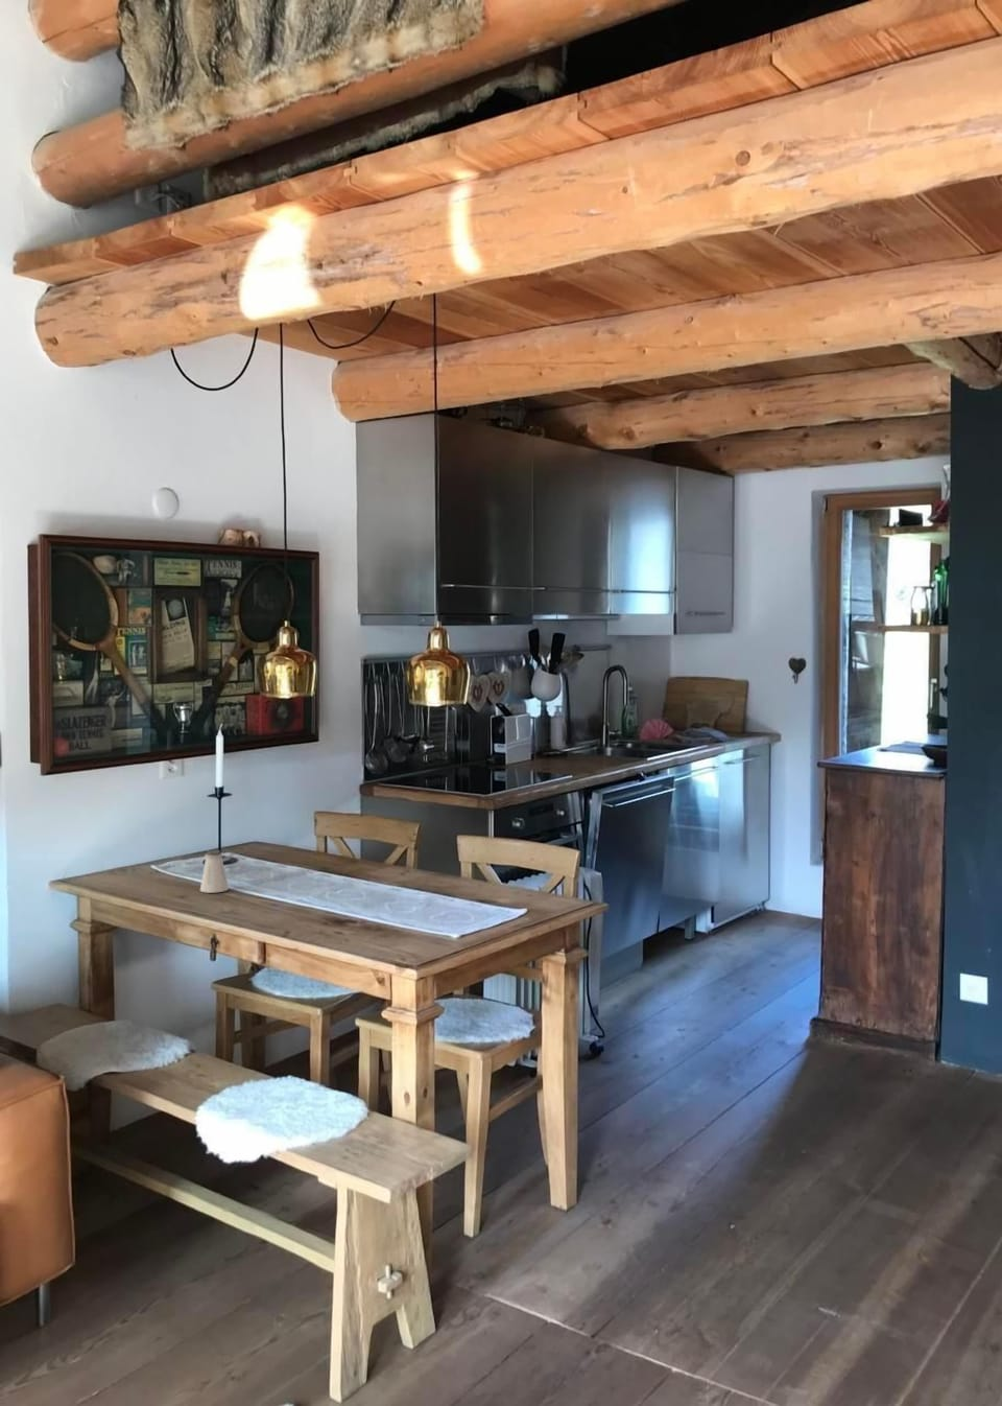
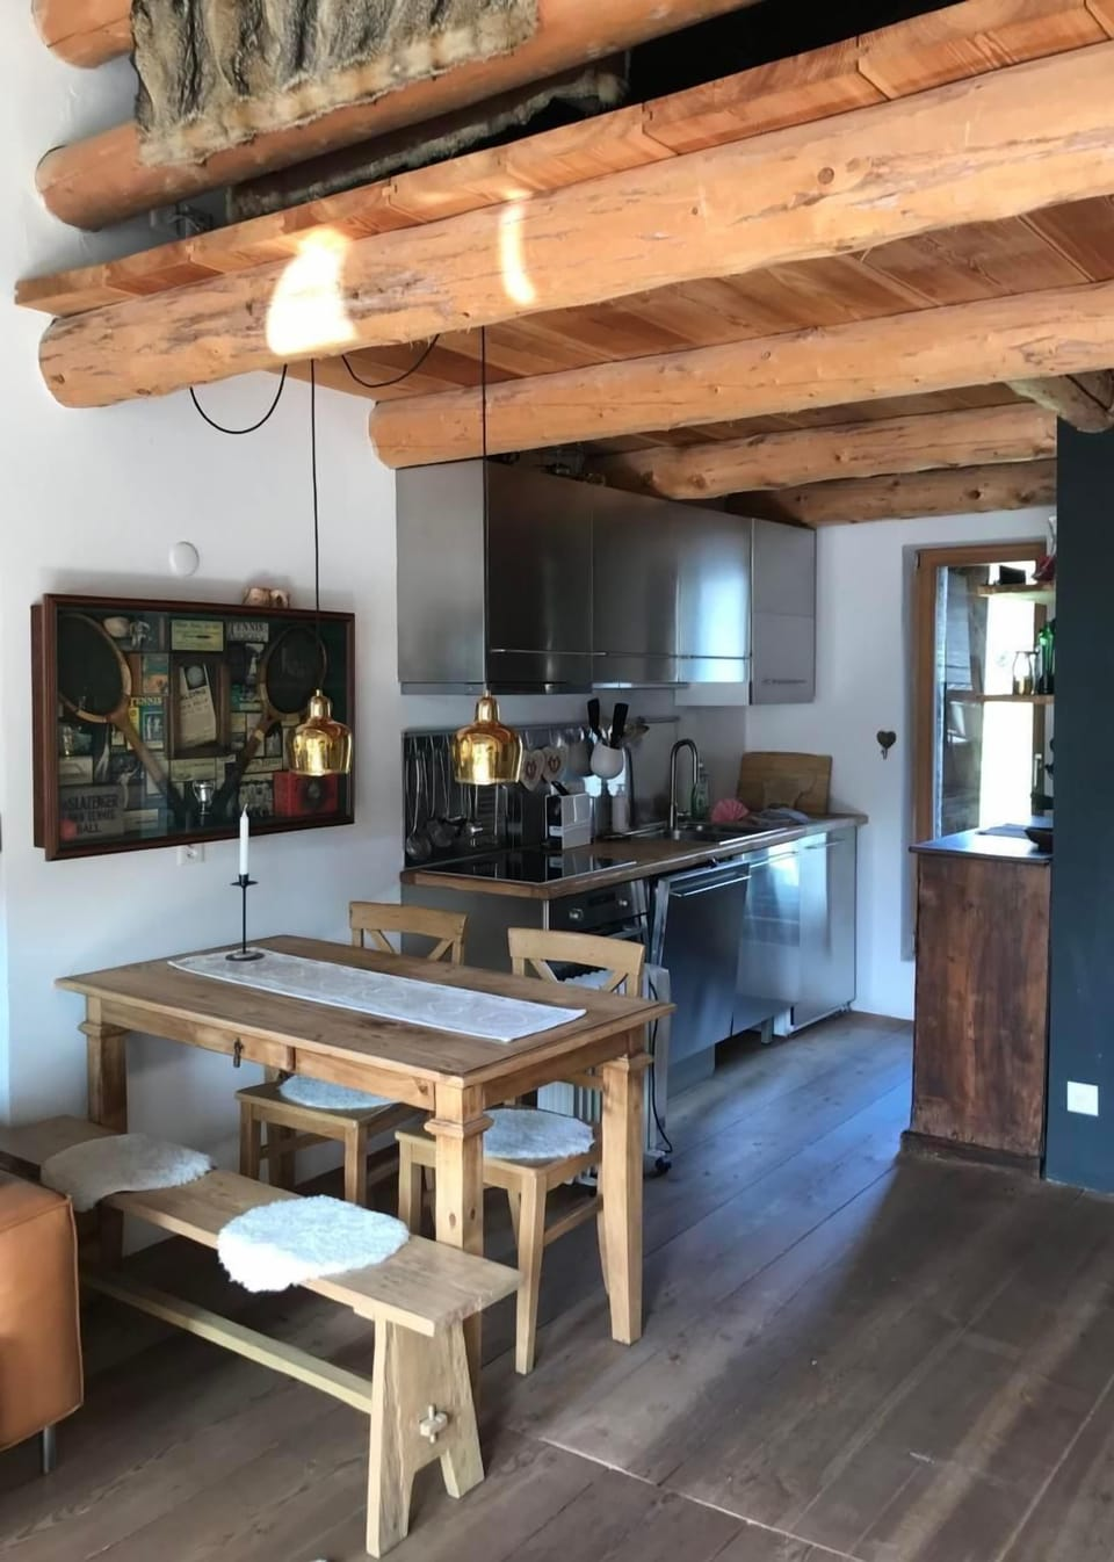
- saltshaker [200,849,230,894]
